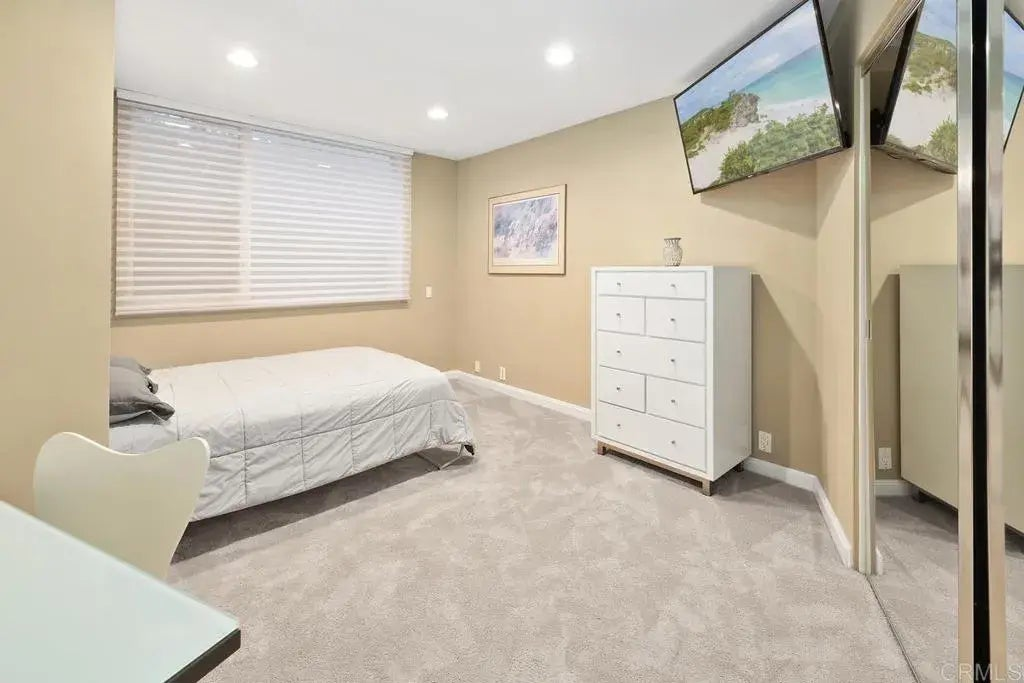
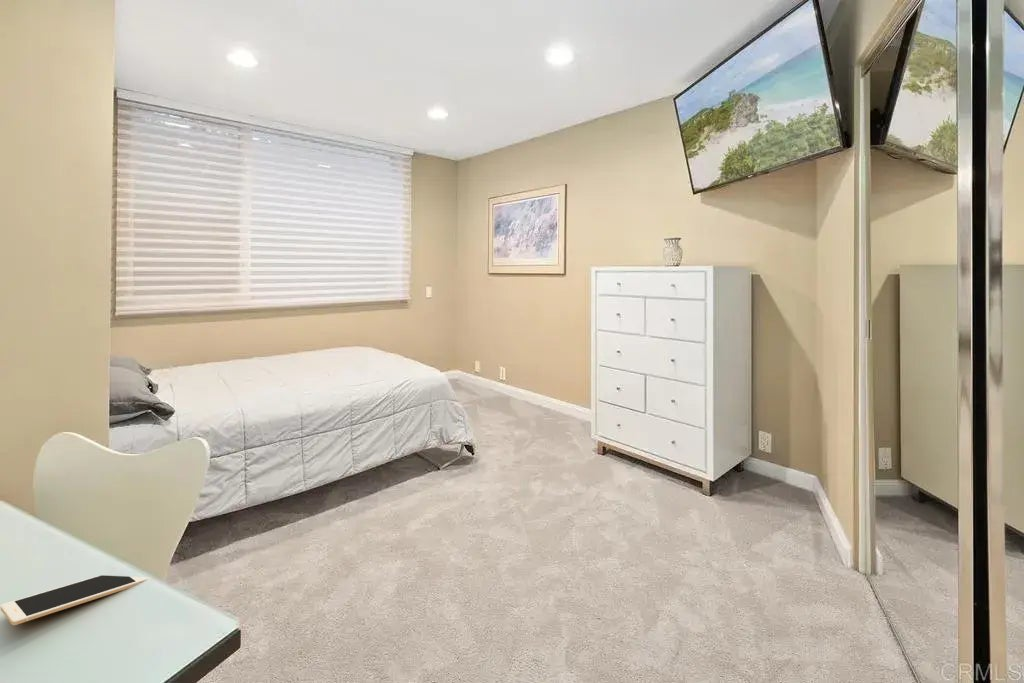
+ cell phone [0,574,150,626]
